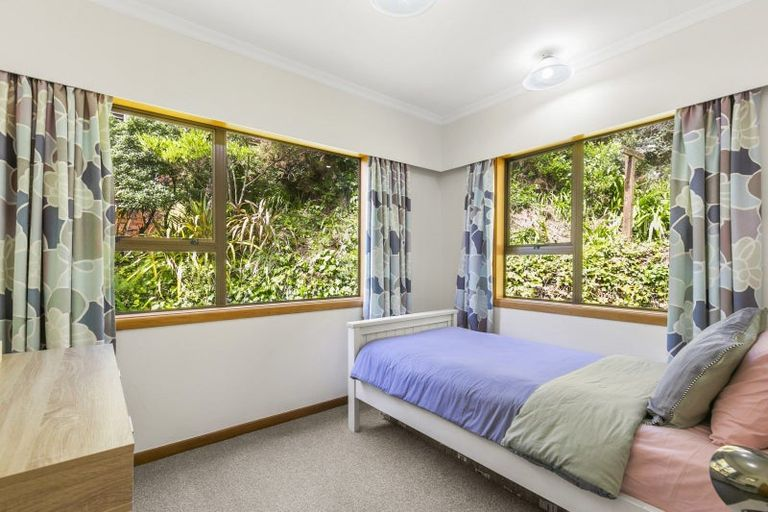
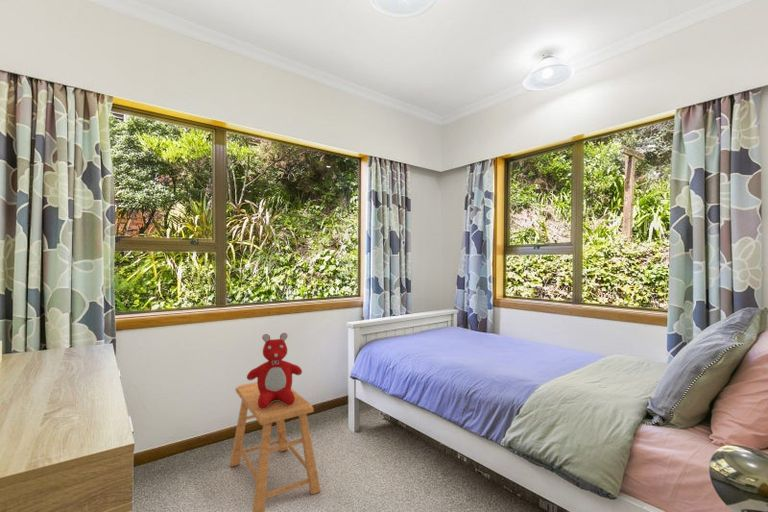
+ teddy bear [246,332,303,409]
+ stool [229,381,322,512]
